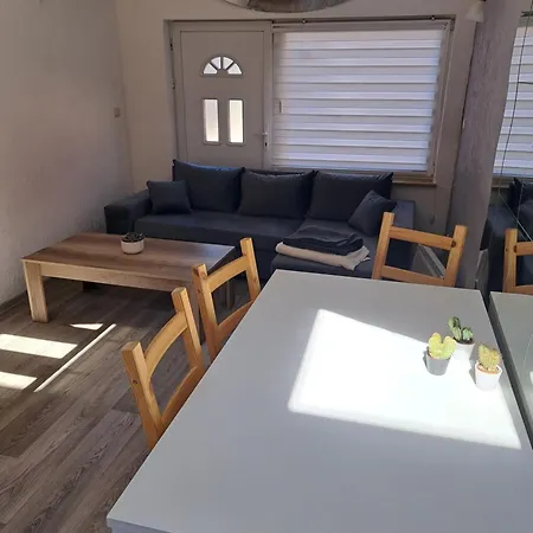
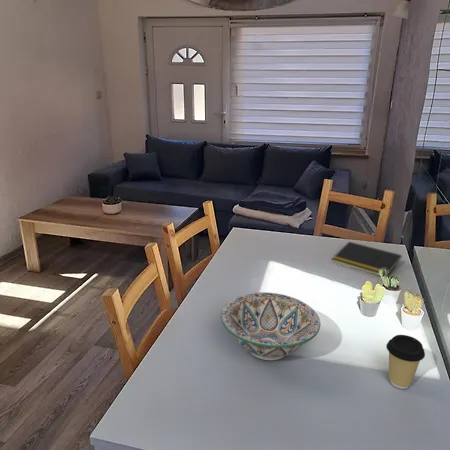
+ notepad [331,241,403,277]
+ coffee cup [385,334,426,390]
+ decorative bowl [220,291,321,361]
